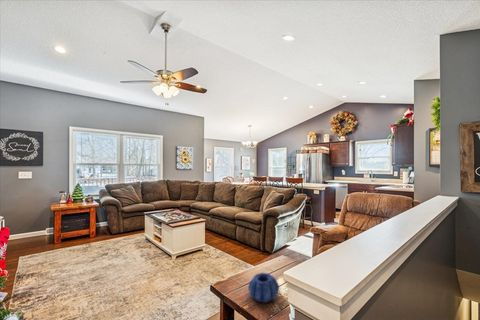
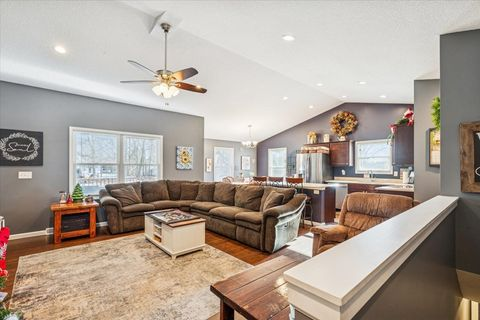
- decorative bowl [247,272,280,304]
